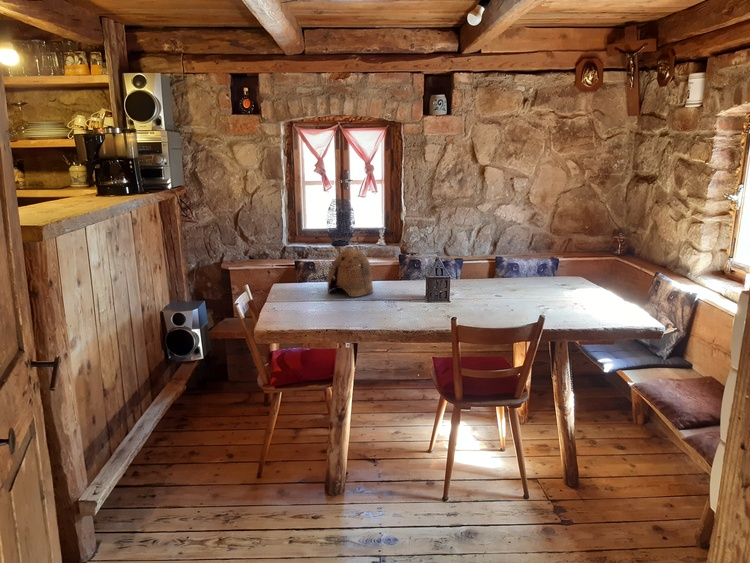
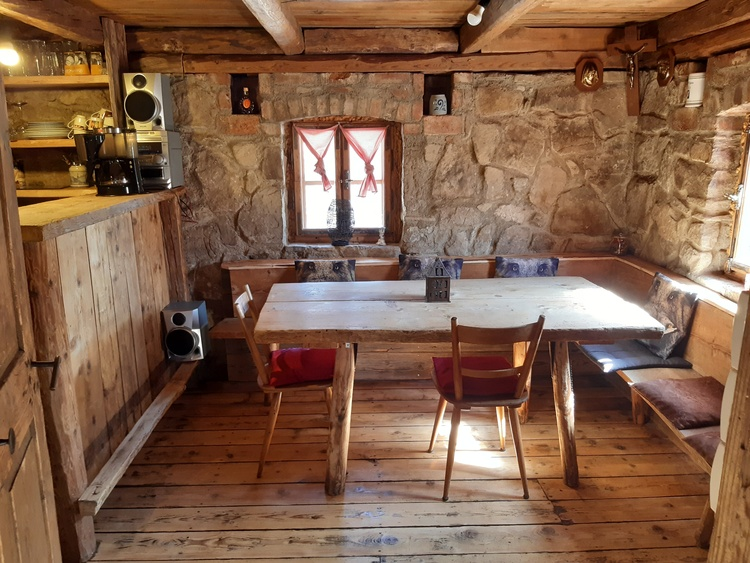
- wooden bowl [326,248,374,298]
